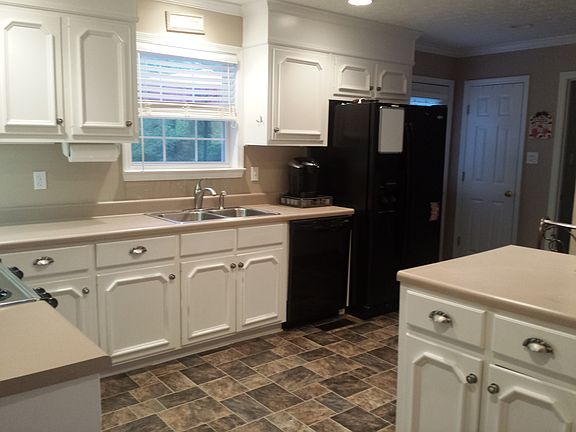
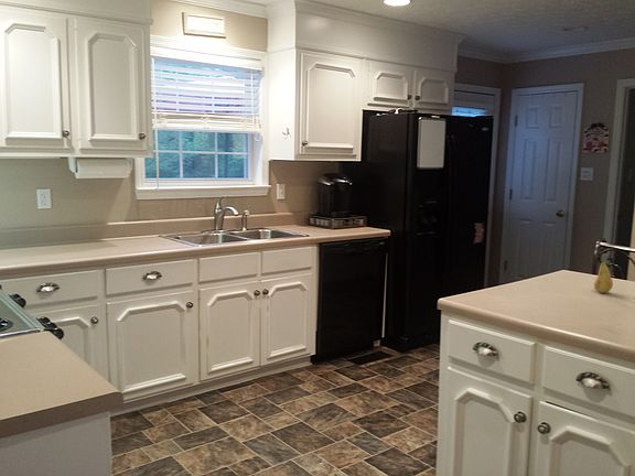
+ fruit [593,261,614,294]
